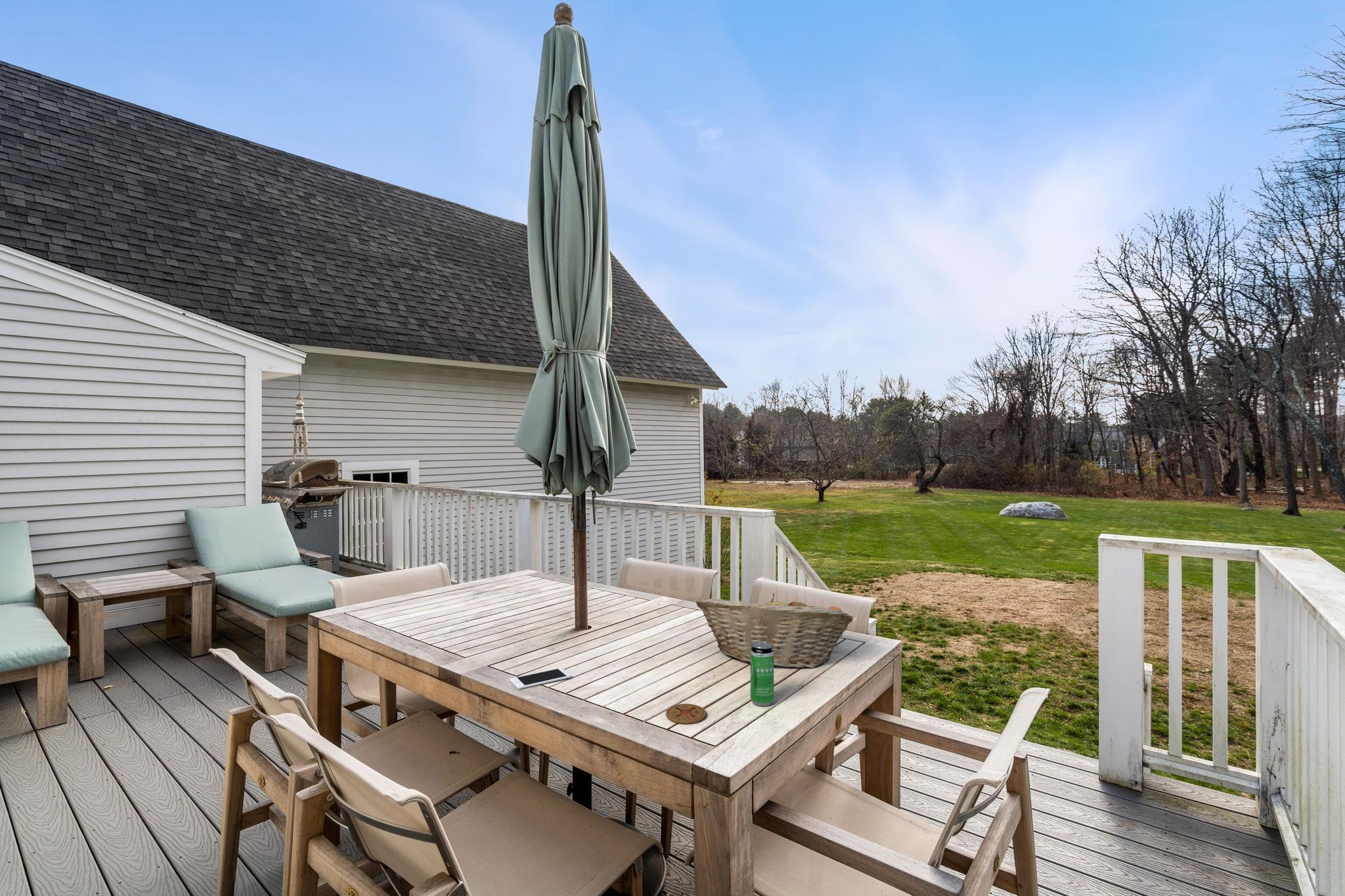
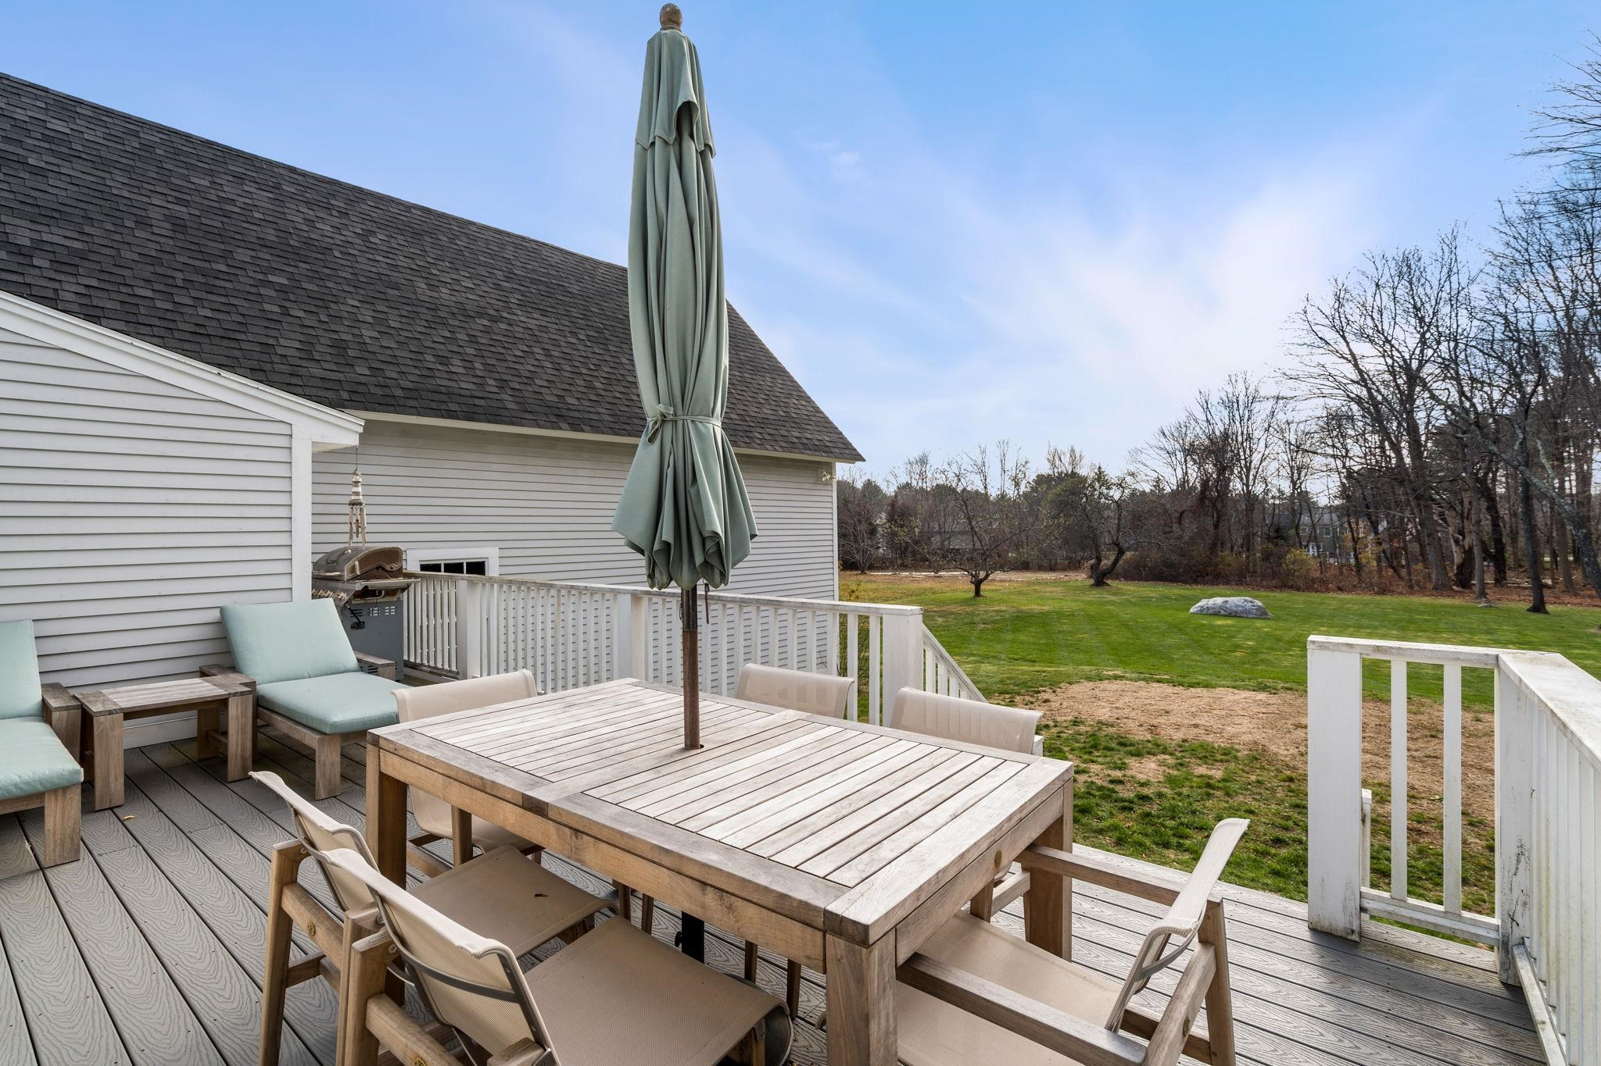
- beverage can [750,641,774,707]
- coaster [665,703,707,725]
- cell phone [509,667,572,690]
- fruit basket [695,593,854,669]
